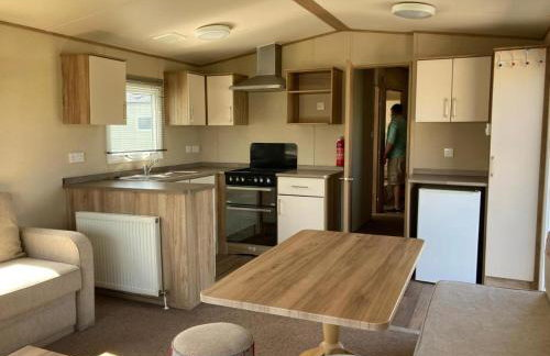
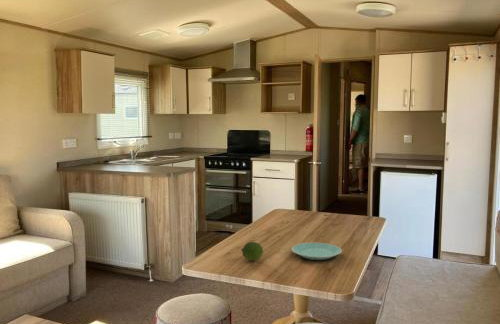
+ plate [291,242,343,261]
+ fruit [240,241,264,262]
